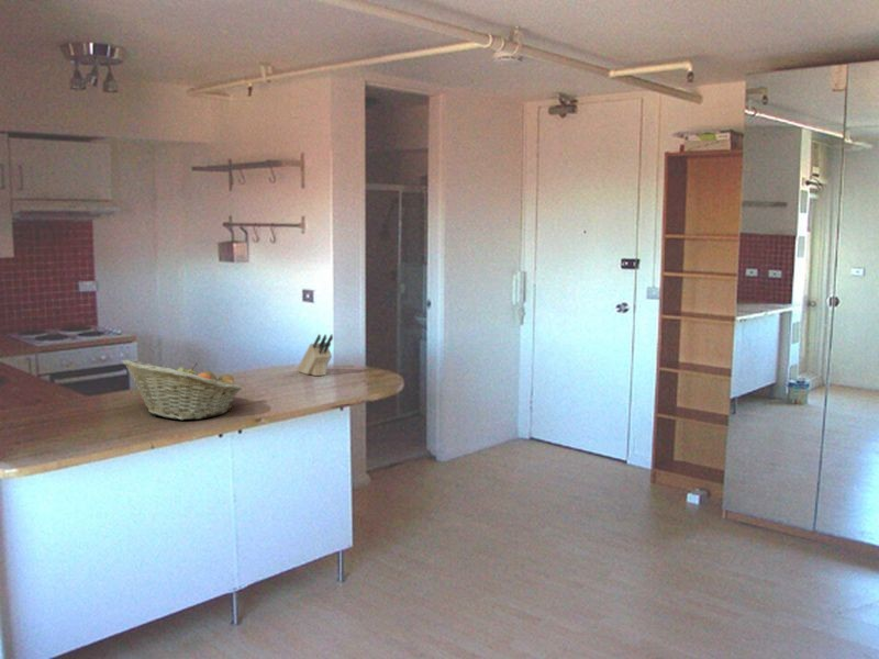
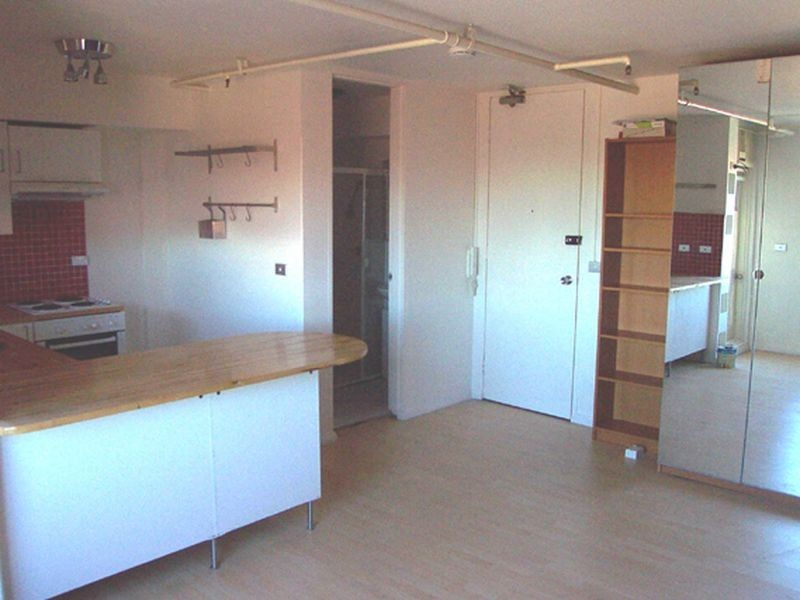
- fruit basket [121,358,243,421]
- knife block [296,333,334,377]
